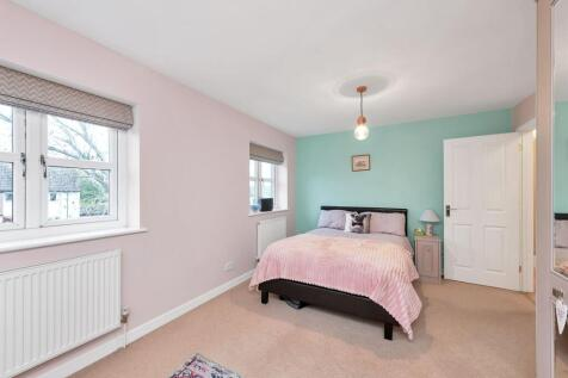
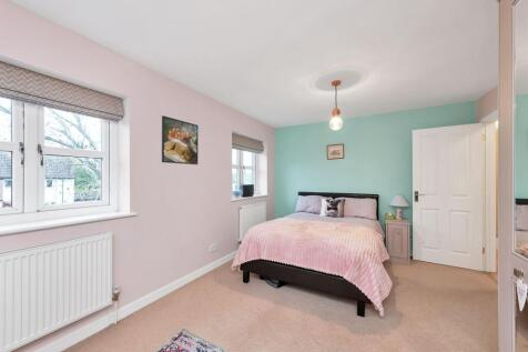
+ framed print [161,114,200,165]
